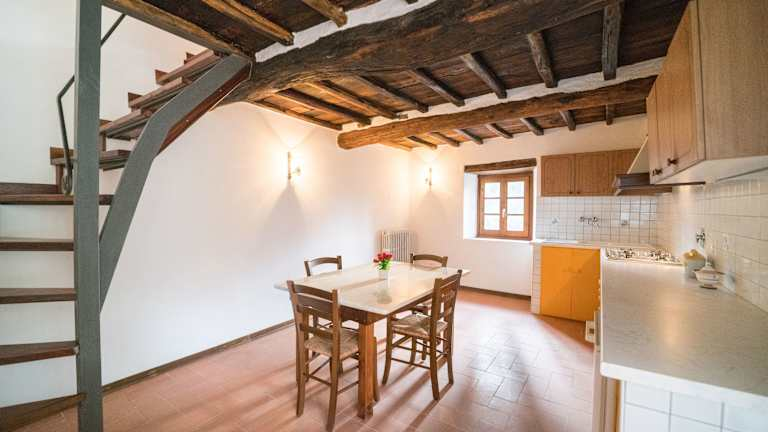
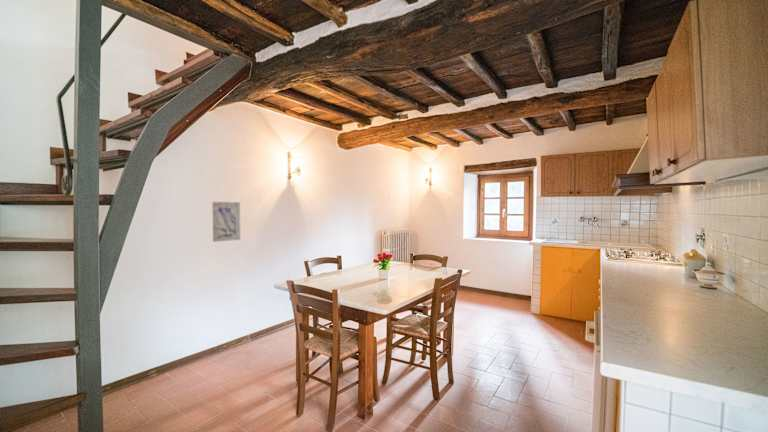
+ wall art [212,201,241,243]
